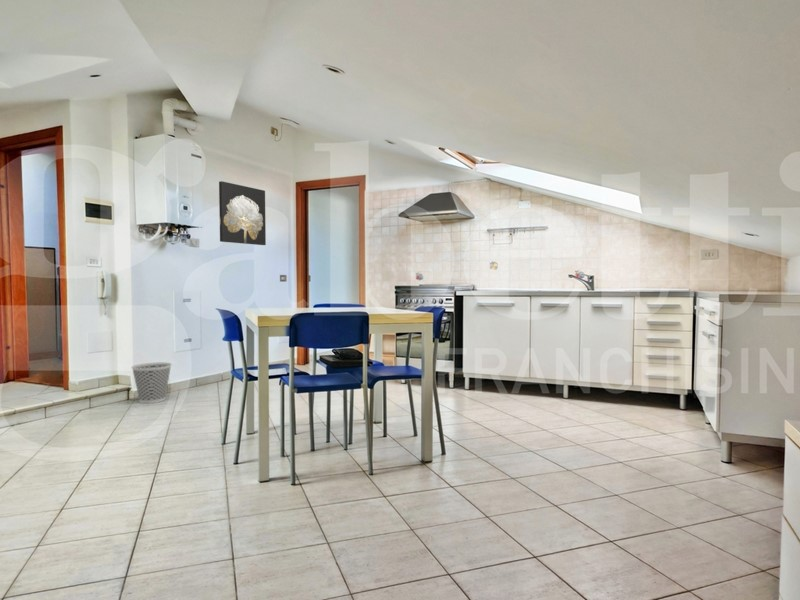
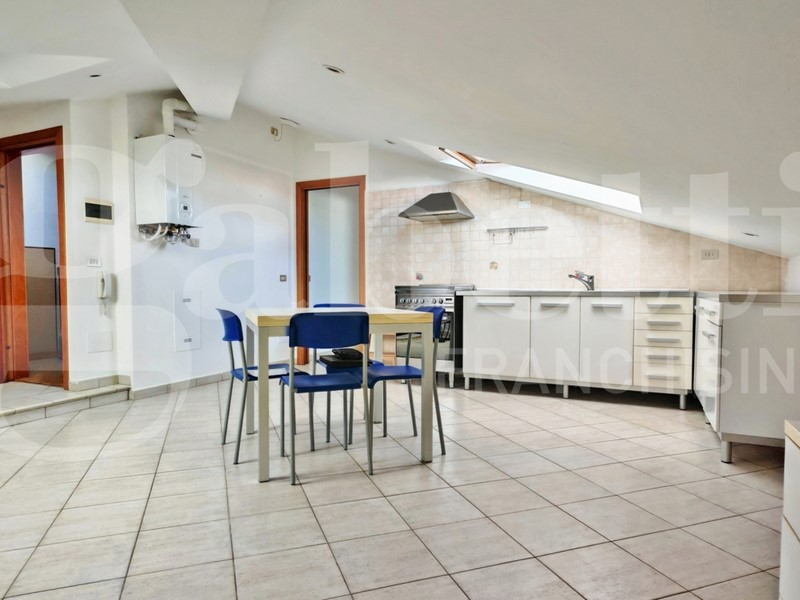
- wastebasket [131,362,173,404]
- wall art [218,180,267,246]
